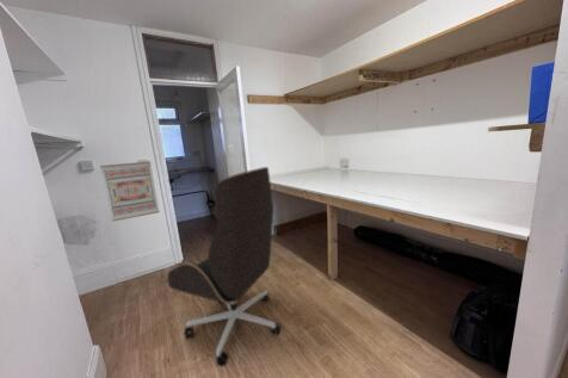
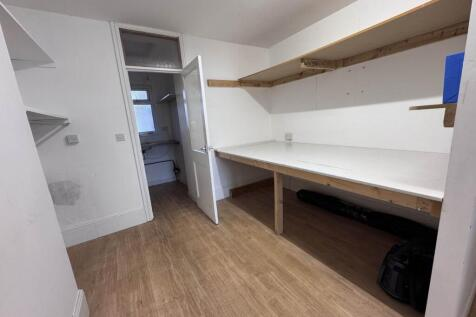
- office chair [166,166,282,367]
- wall art [99,160,161,223]
